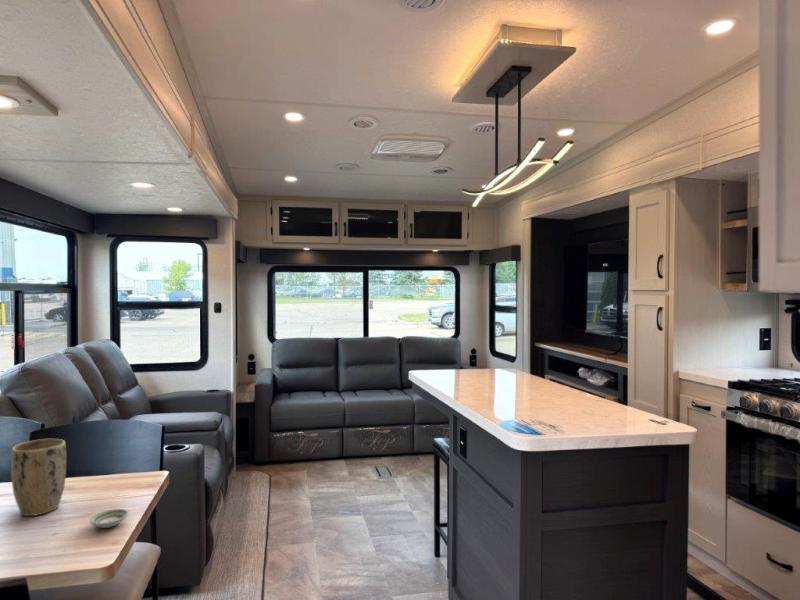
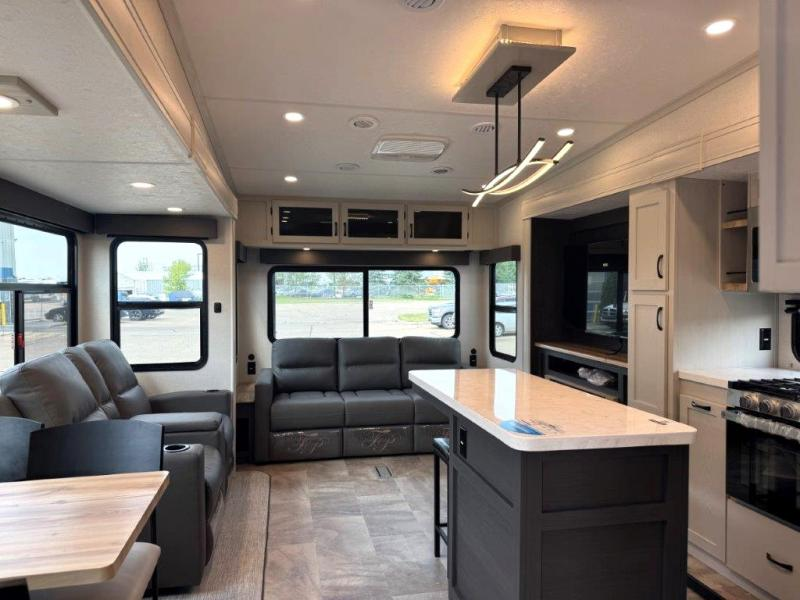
- saucer [89,508,130,529]
- plant pot [10,438,67,517]
